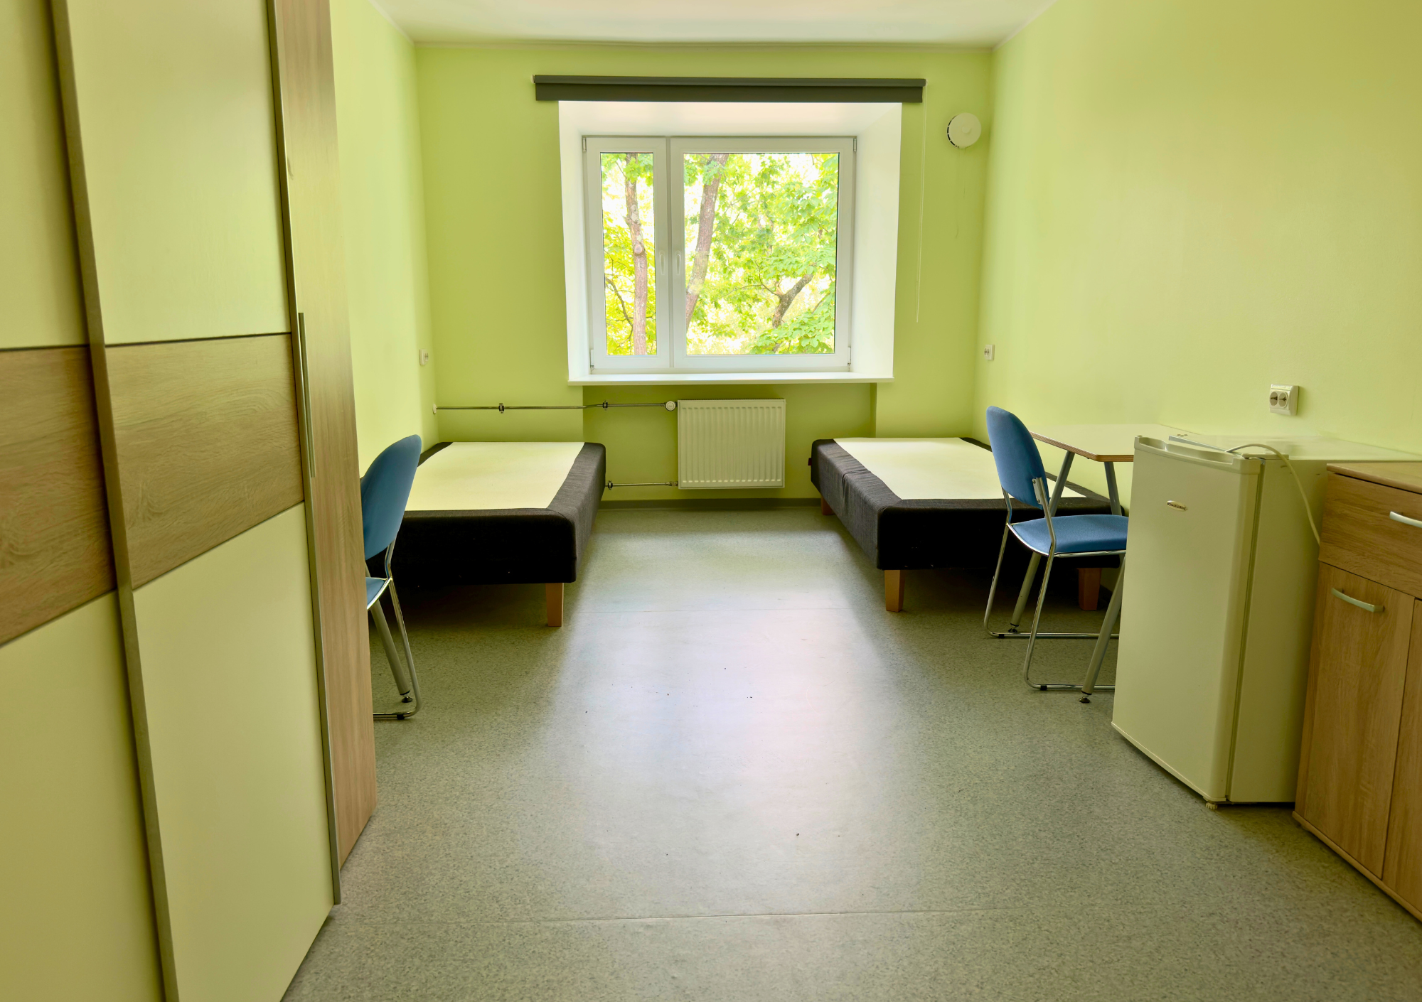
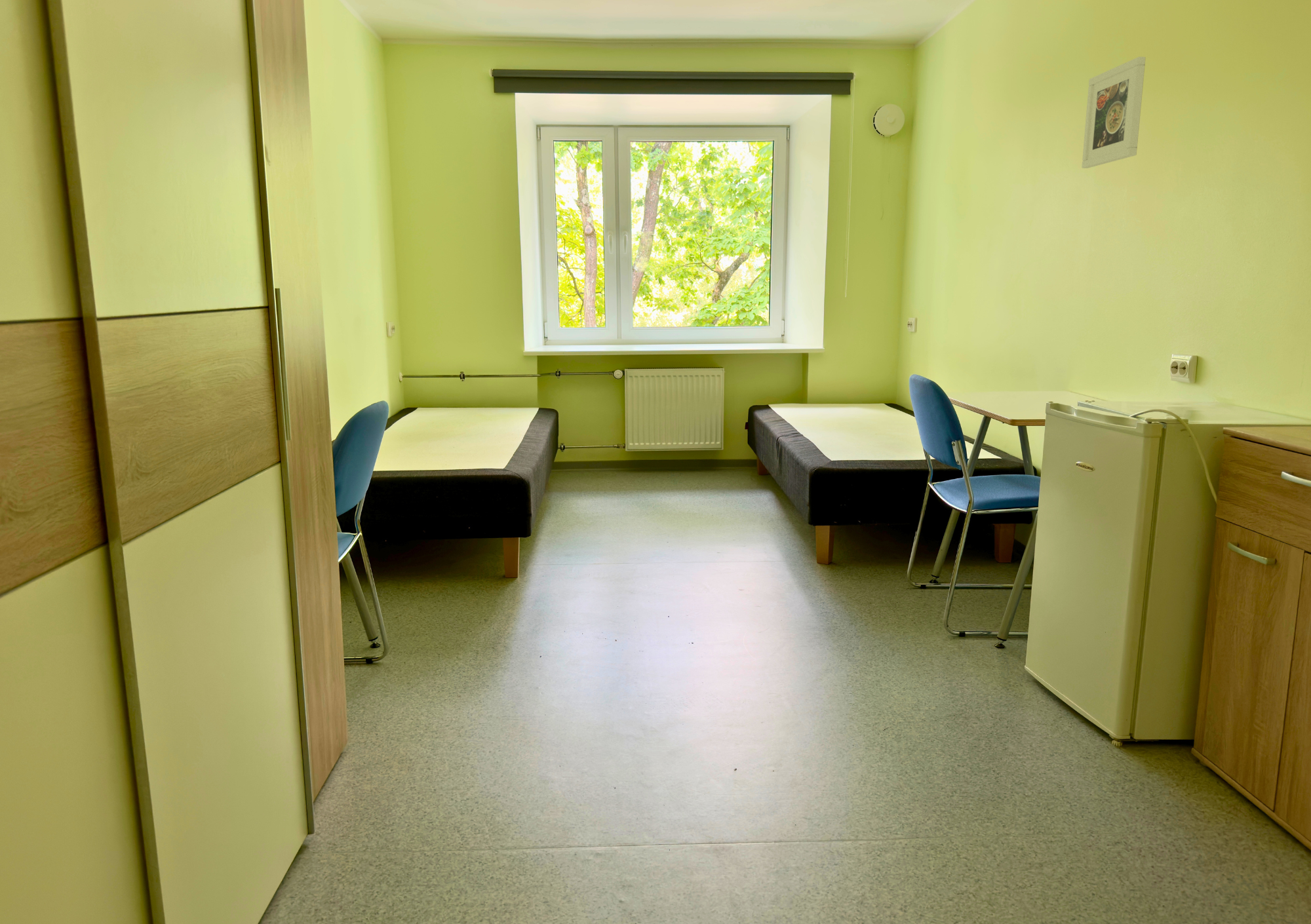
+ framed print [1081,56,1146,169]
